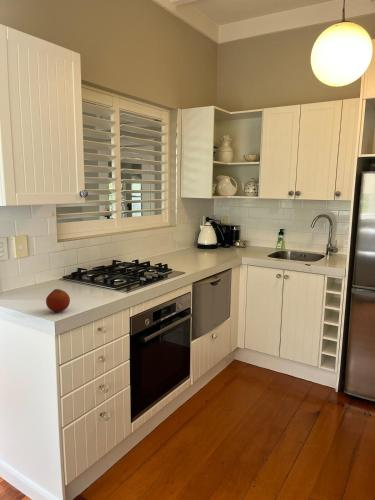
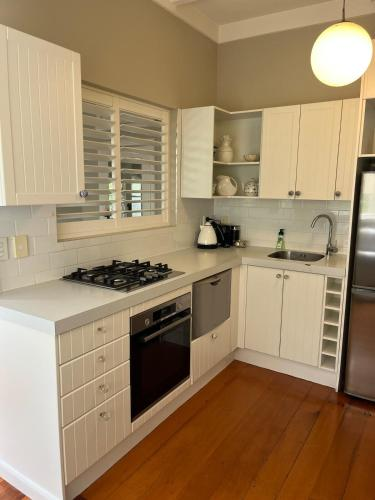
- fruit [45,288,71,313]
